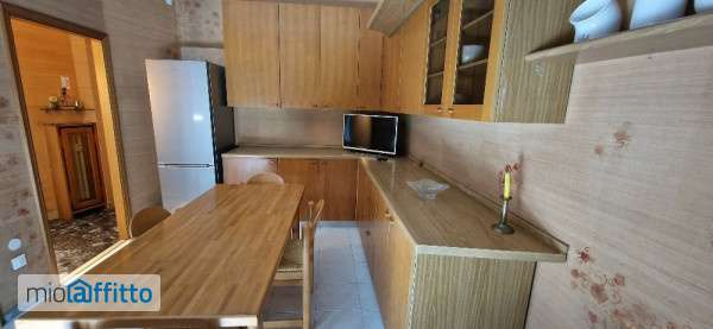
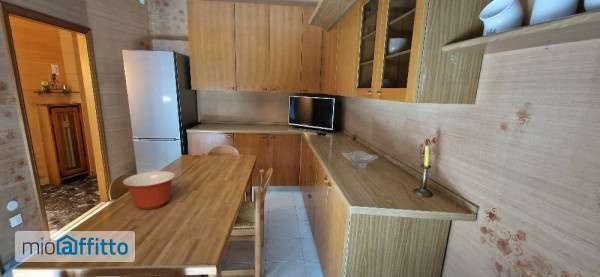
+ mixing bowl [122,170,176,210]
